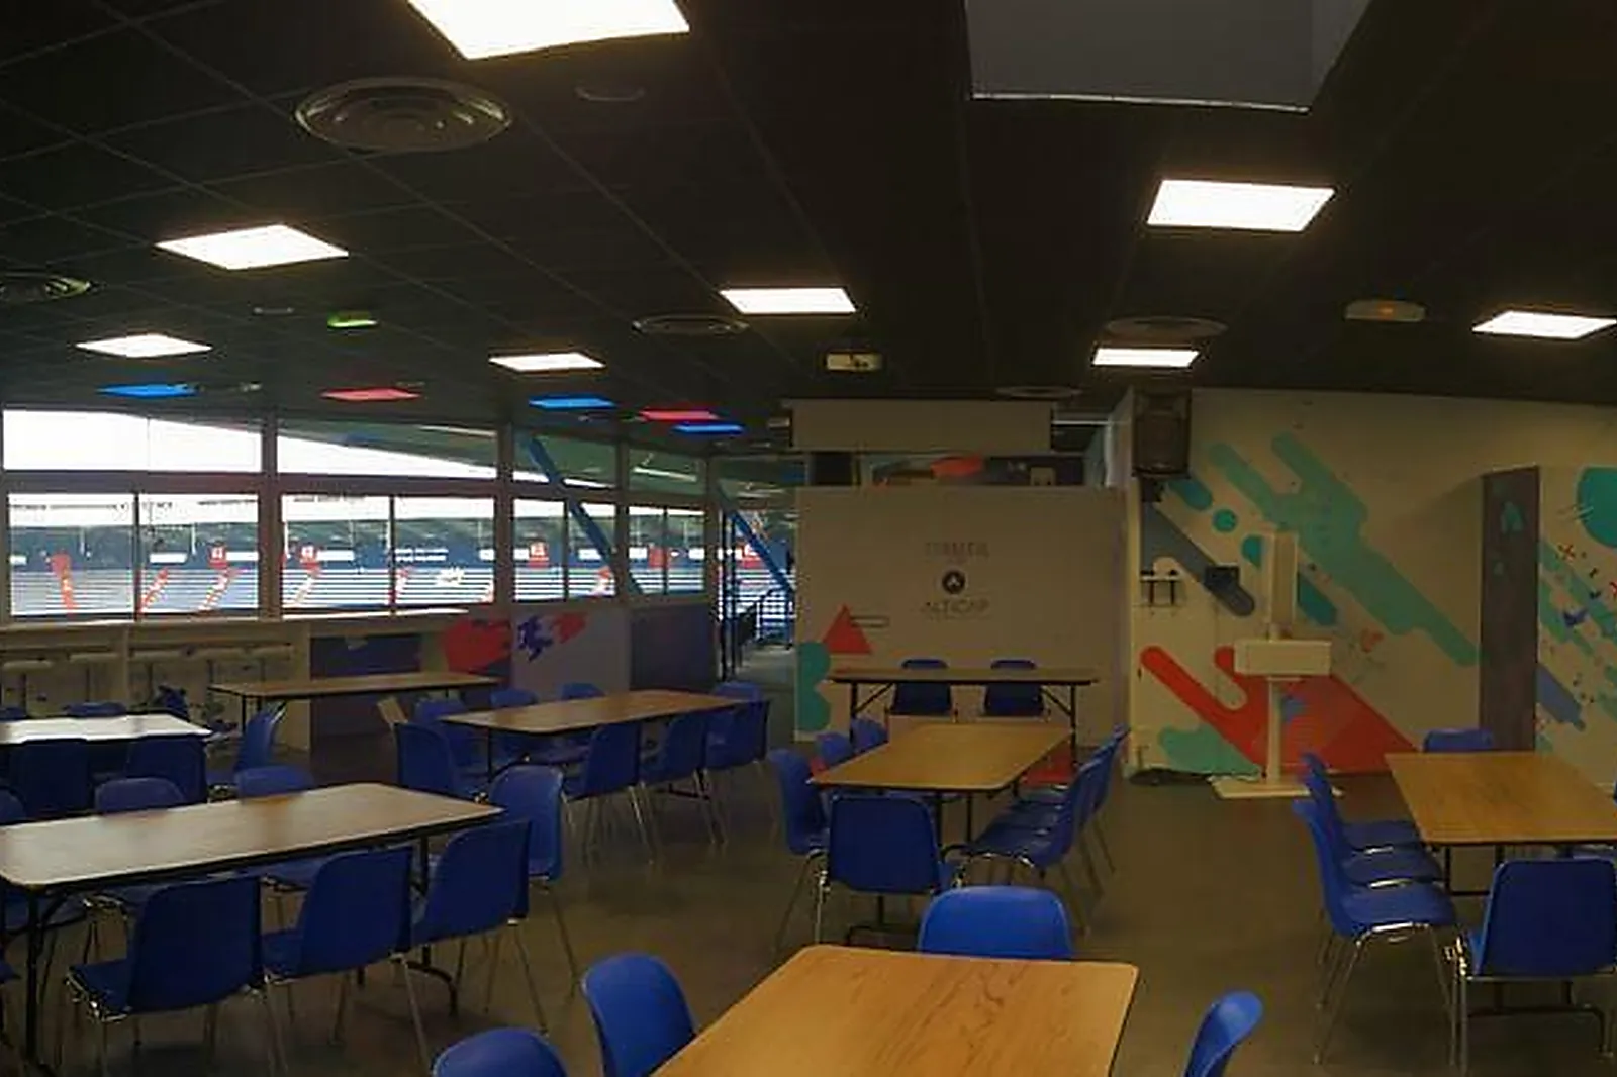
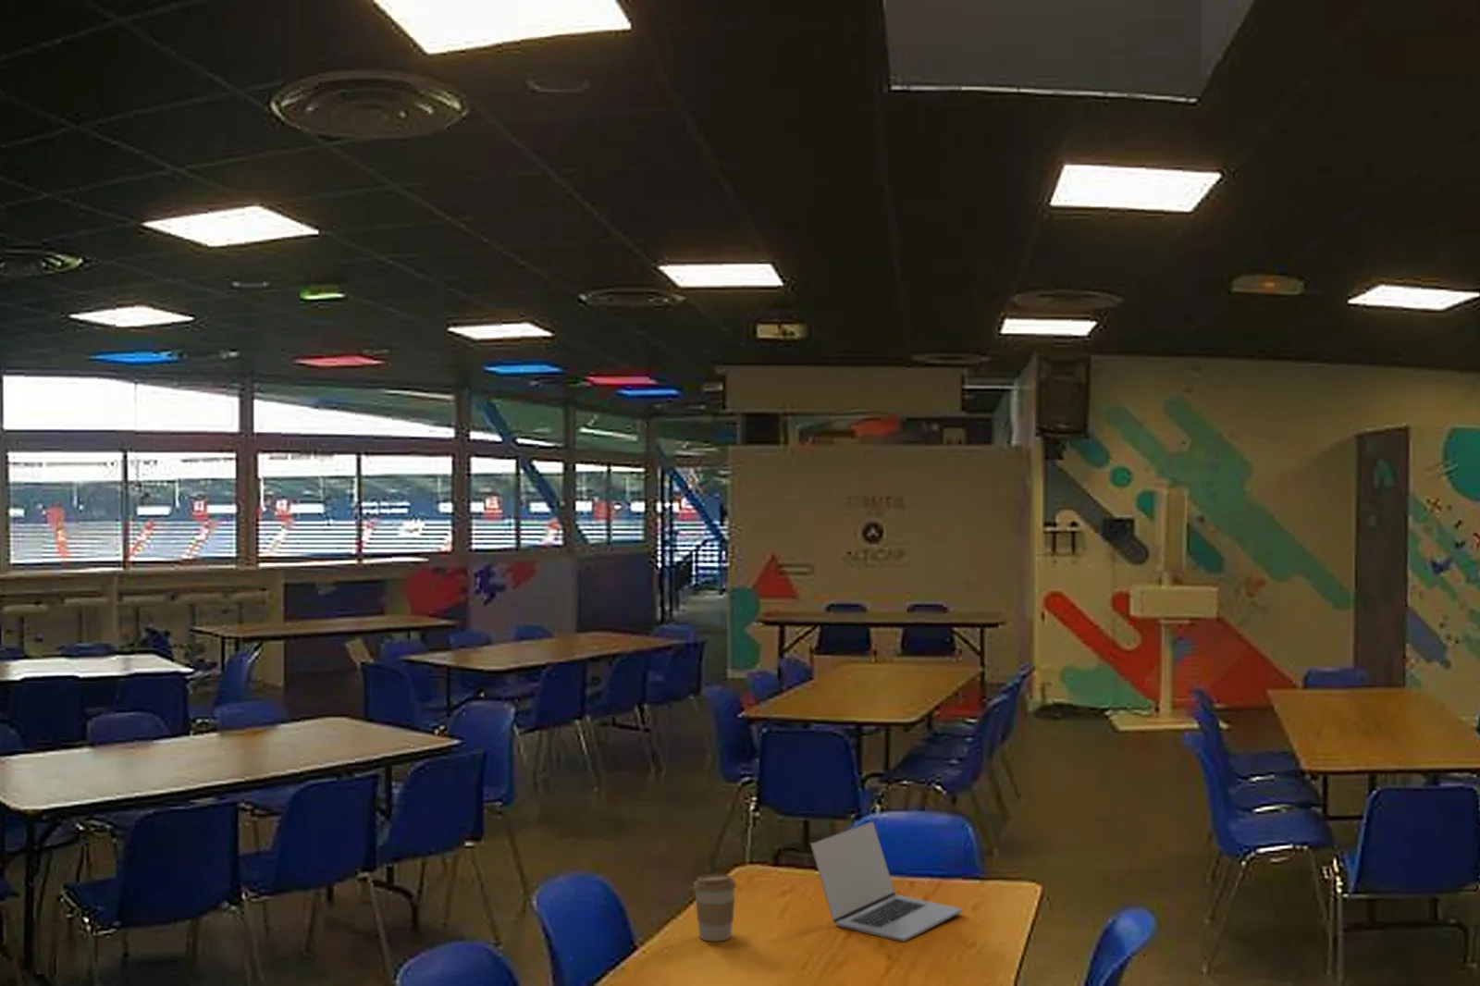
+ coffee cup [692,873,737,942]
+ laptop [810,821,963,942]
